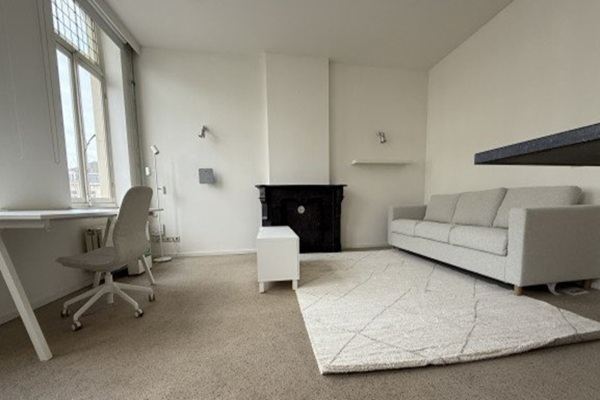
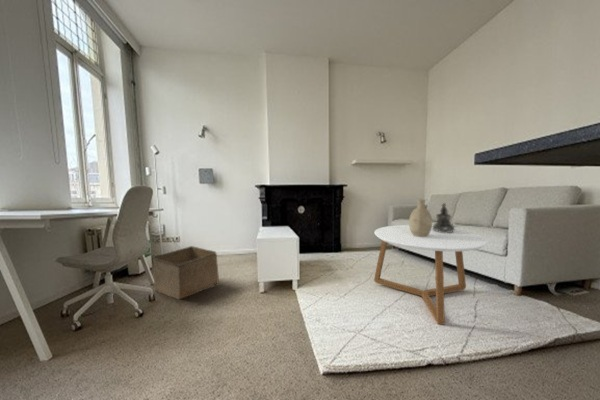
+ decorative vase [408,198,433,237]
+ storage bin [152,245,220,300]
+ decorative bowl [432,202,455,233]
+ coffee table [373,224,489,326]
